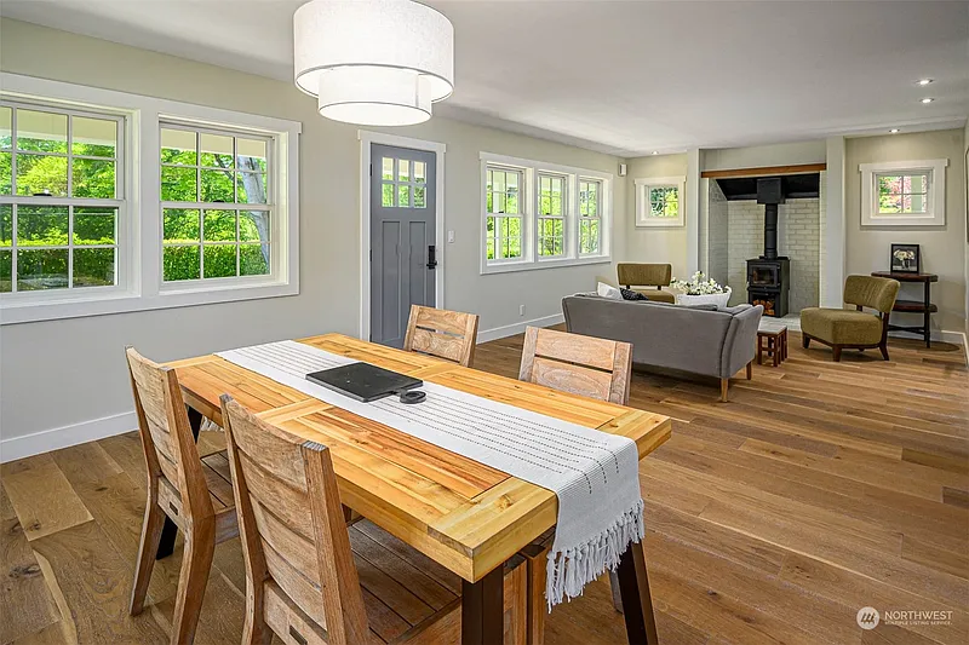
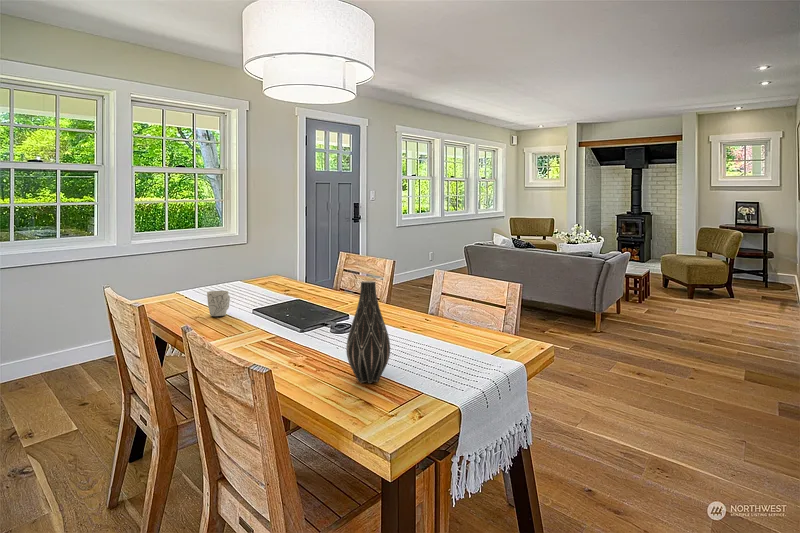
+ mug [206,290,231,317]
+ vase [345,280,391,384]
